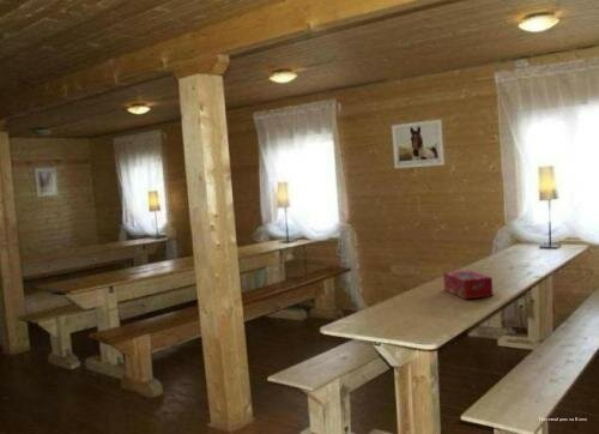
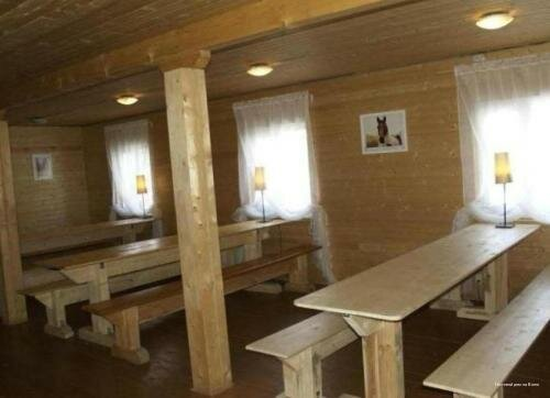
- tissue box [442,269,495,301]
